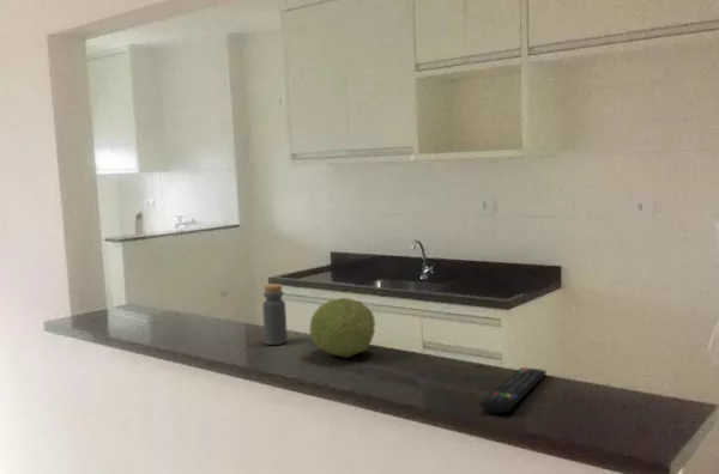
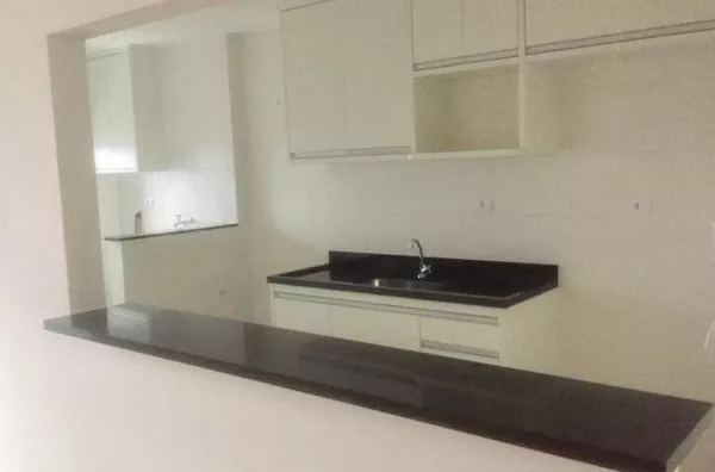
- bottle [261,282,289,346]
- fruit [309,297,376,359]
- remote control [479,366,548,414]
